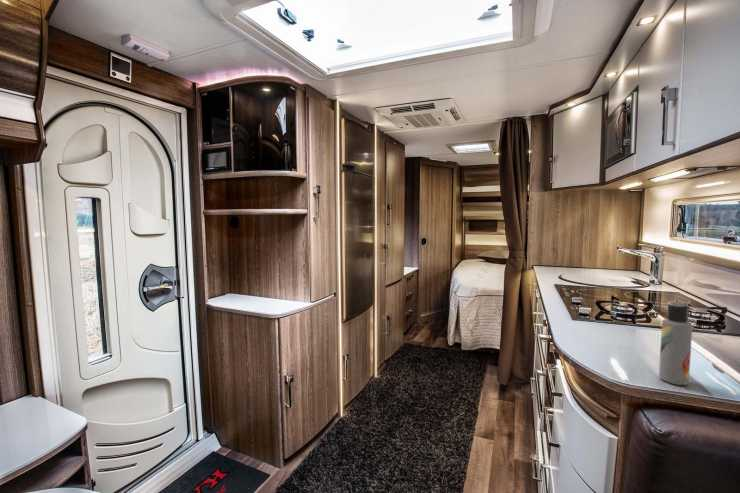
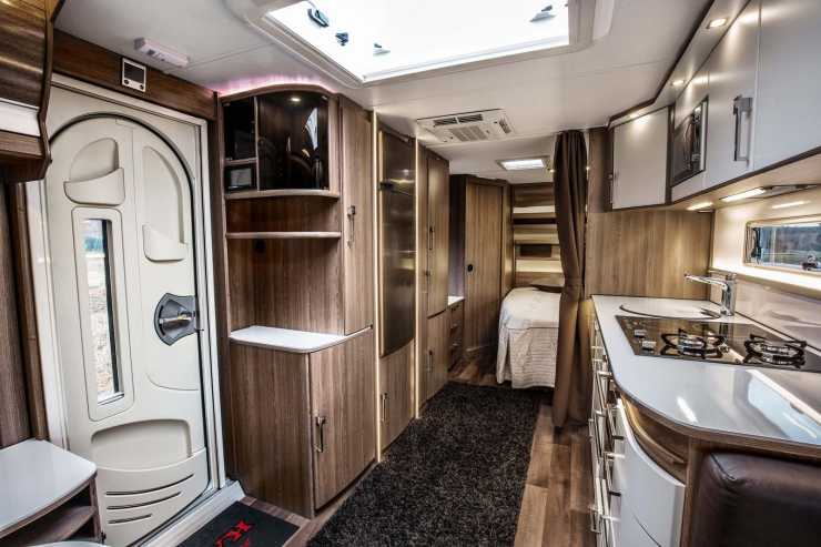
- lotion bottle [658,300,693,386]
